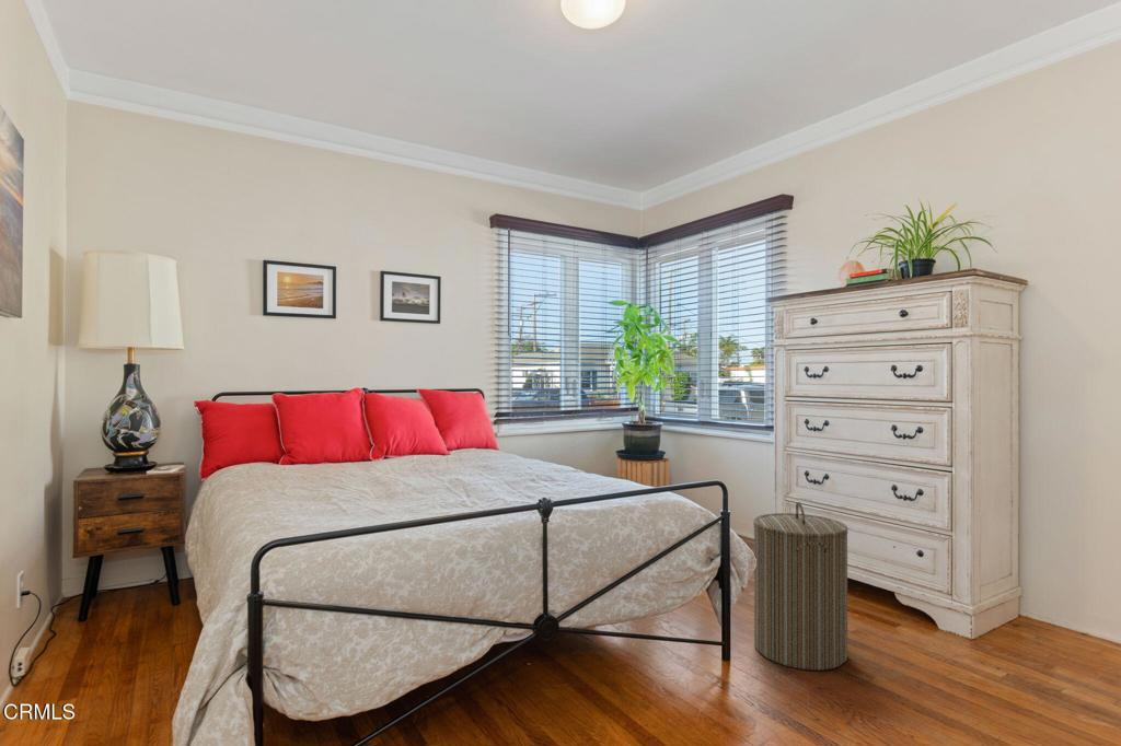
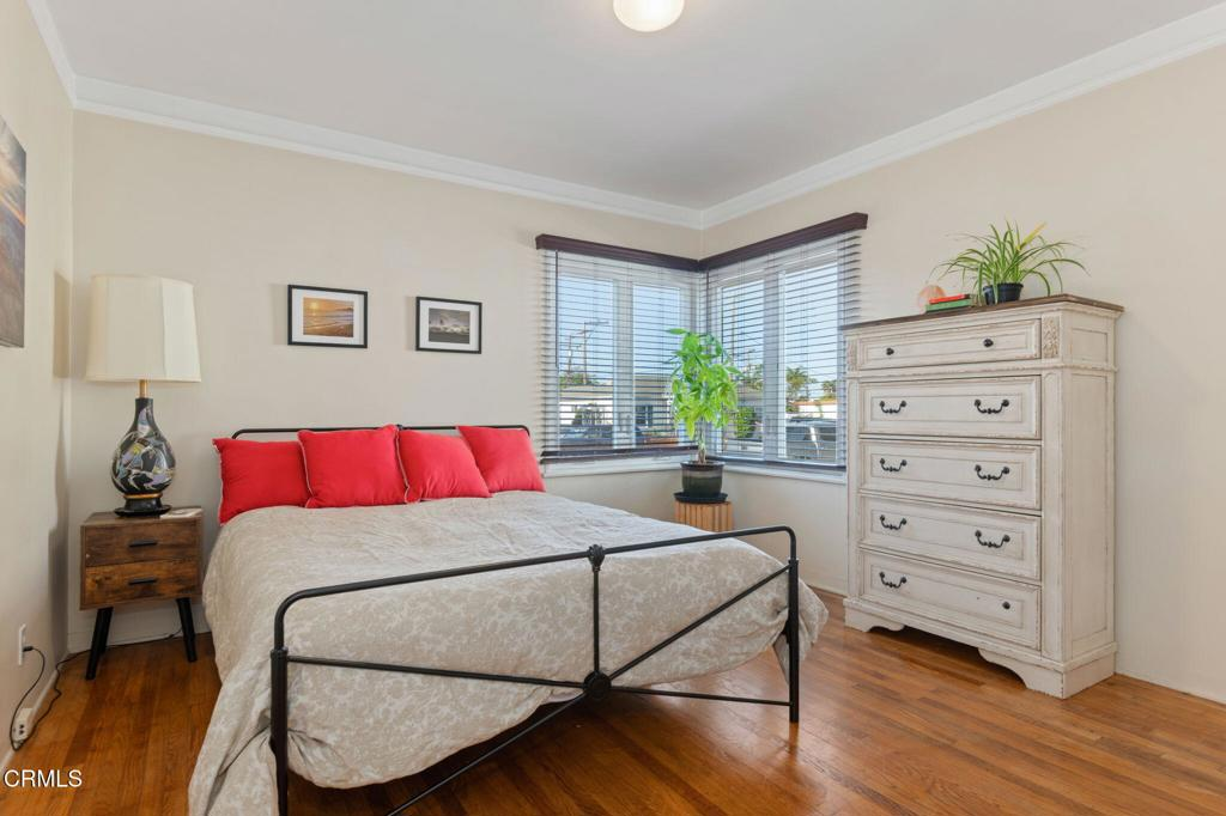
- laundry hamper [752,501,850,672]
